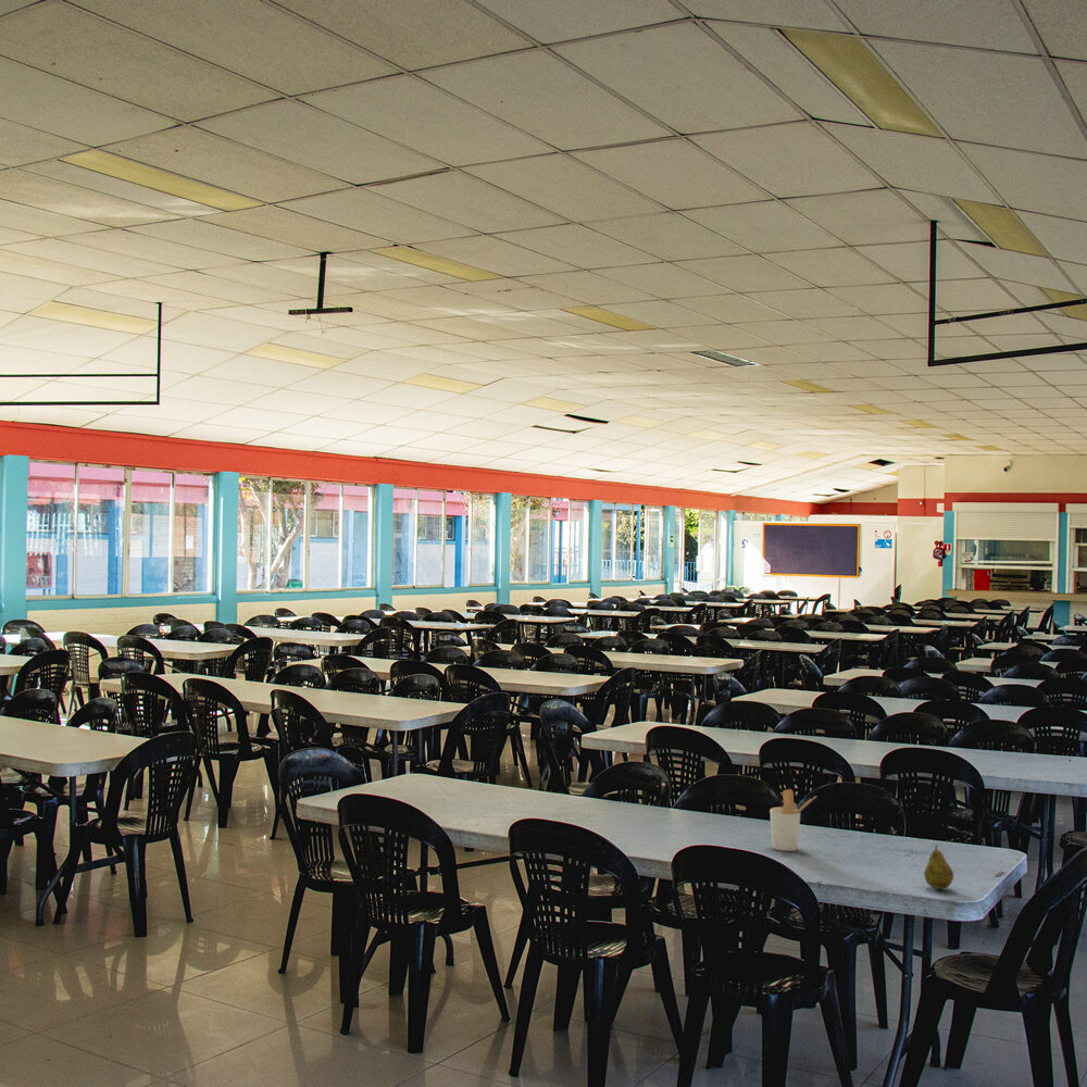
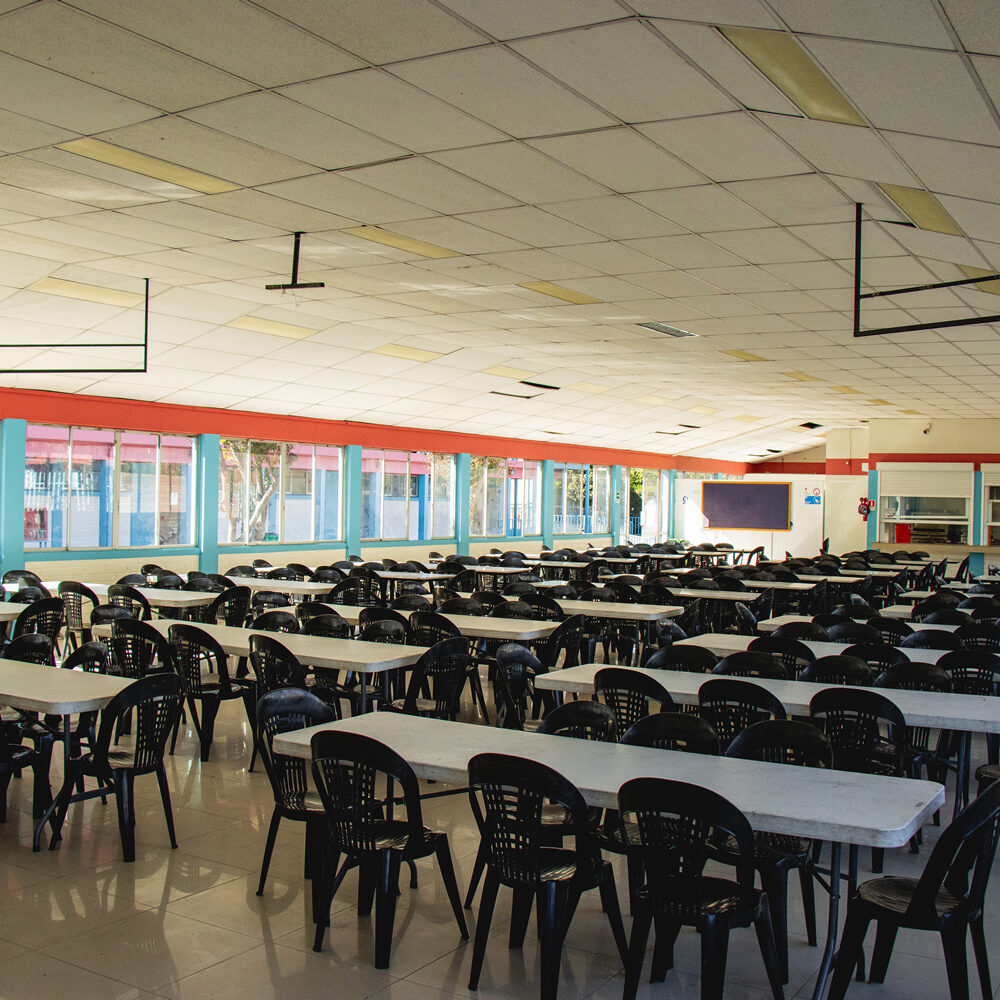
- utensil holder [769,788,817,852]
- fruit [923,844,954,890]
